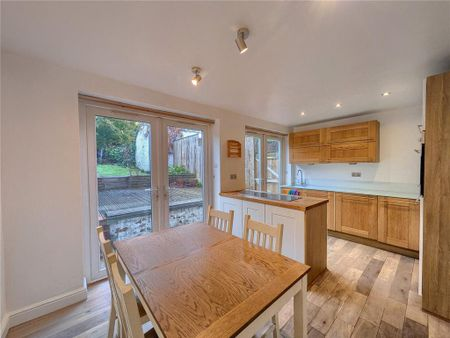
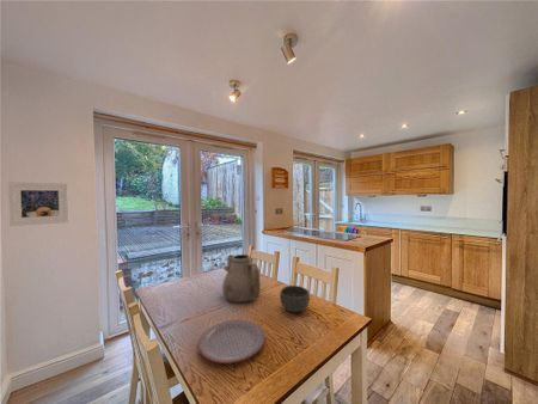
+ bowl [279,284,311,313]
+ plate [197,319,267,365]
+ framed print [7,180,71,227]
+ teapot [221,253,262,304]
